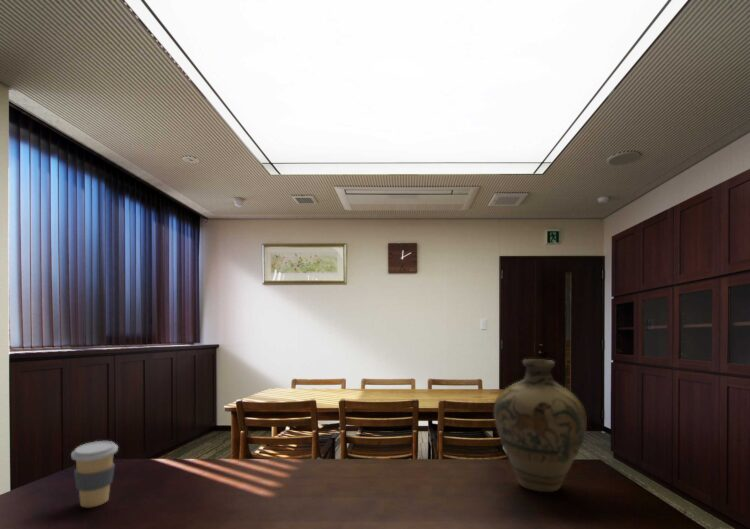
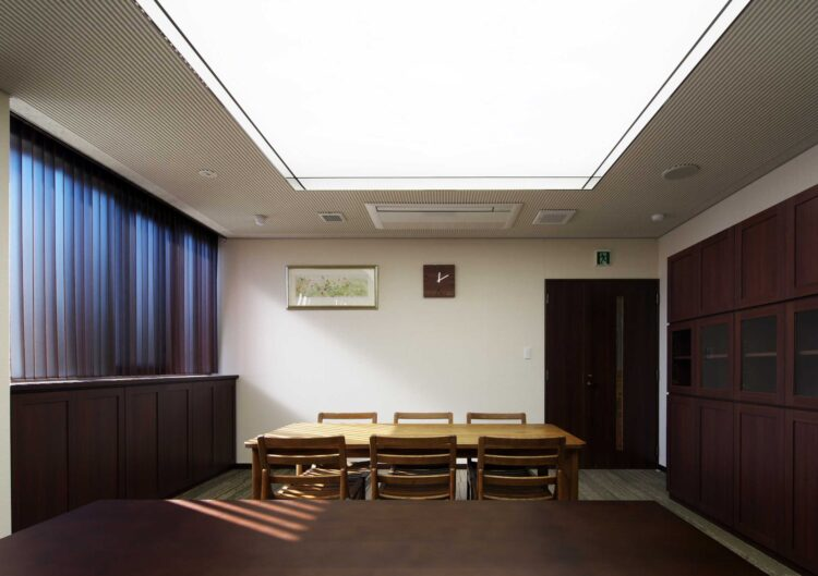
- jug [493,358,588,493]
- coffee cup [70,440,119,508]
